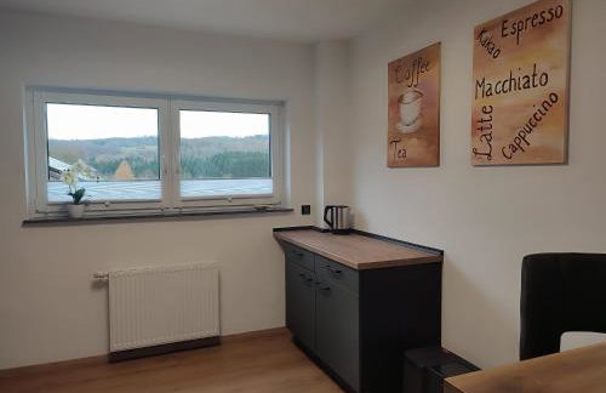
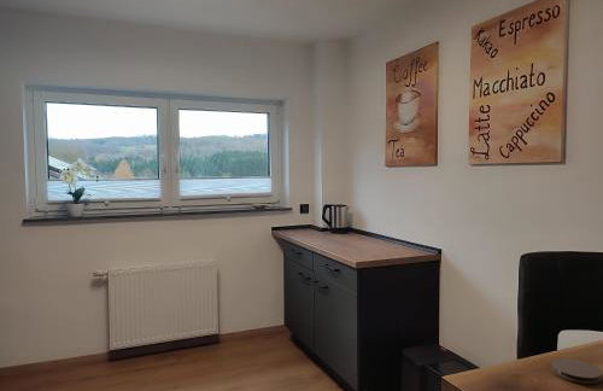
+ coaster [550,357,603,385]
